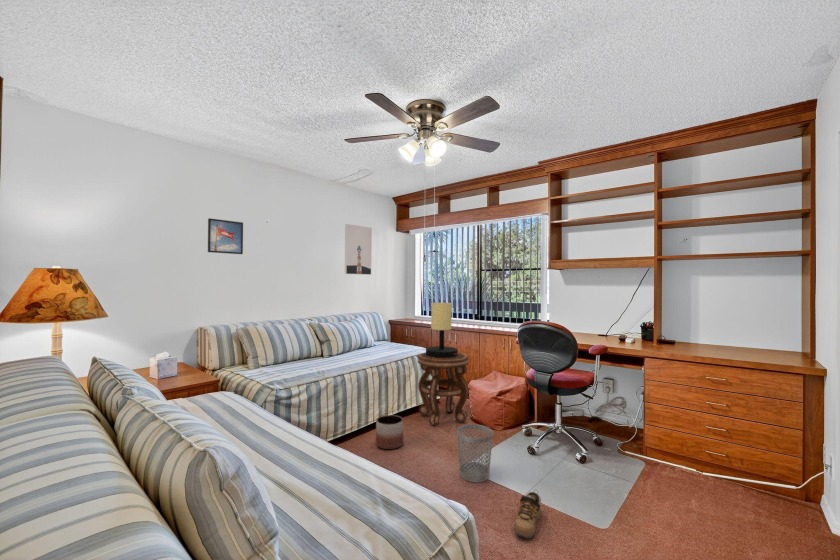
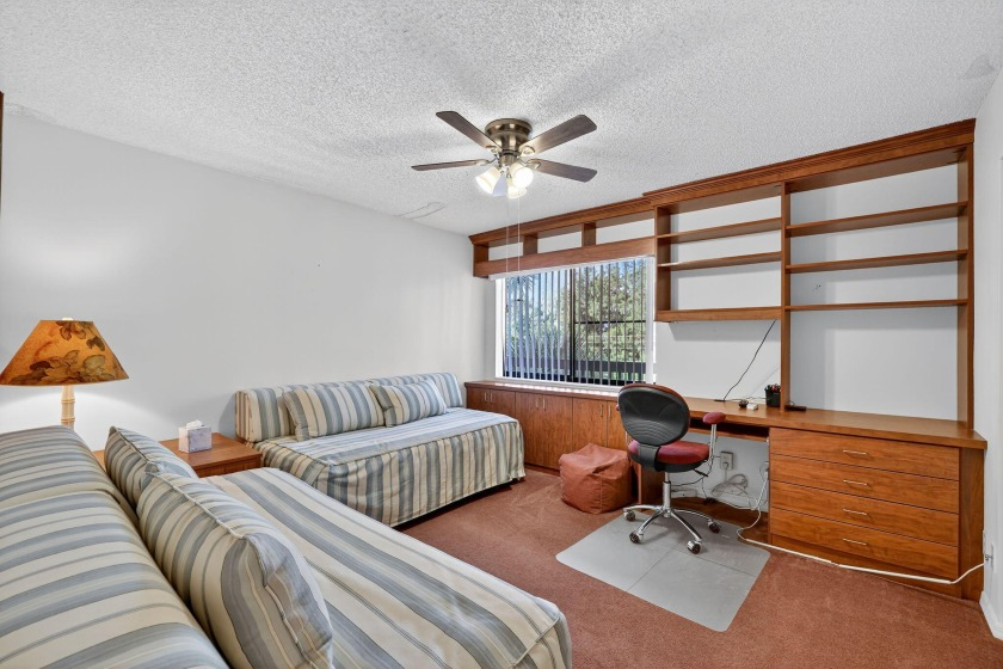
- table lamp [425,302,459,358]
- shoe [513,488,542,540]
- wastebasket [456,423,494,483]
- planter [375,414,404,450]
- side table [417,351,470,426]
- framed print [344,223,373,276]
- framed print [207,217,244,255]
